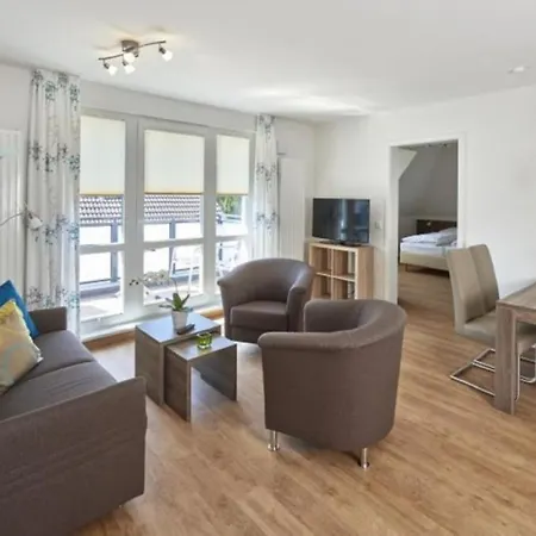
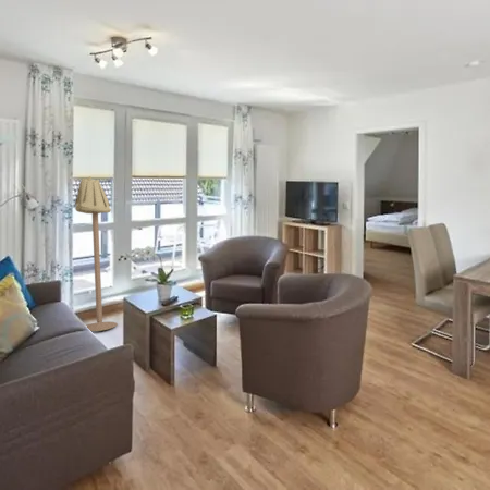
+ floor lamp [74,175,119,332]
